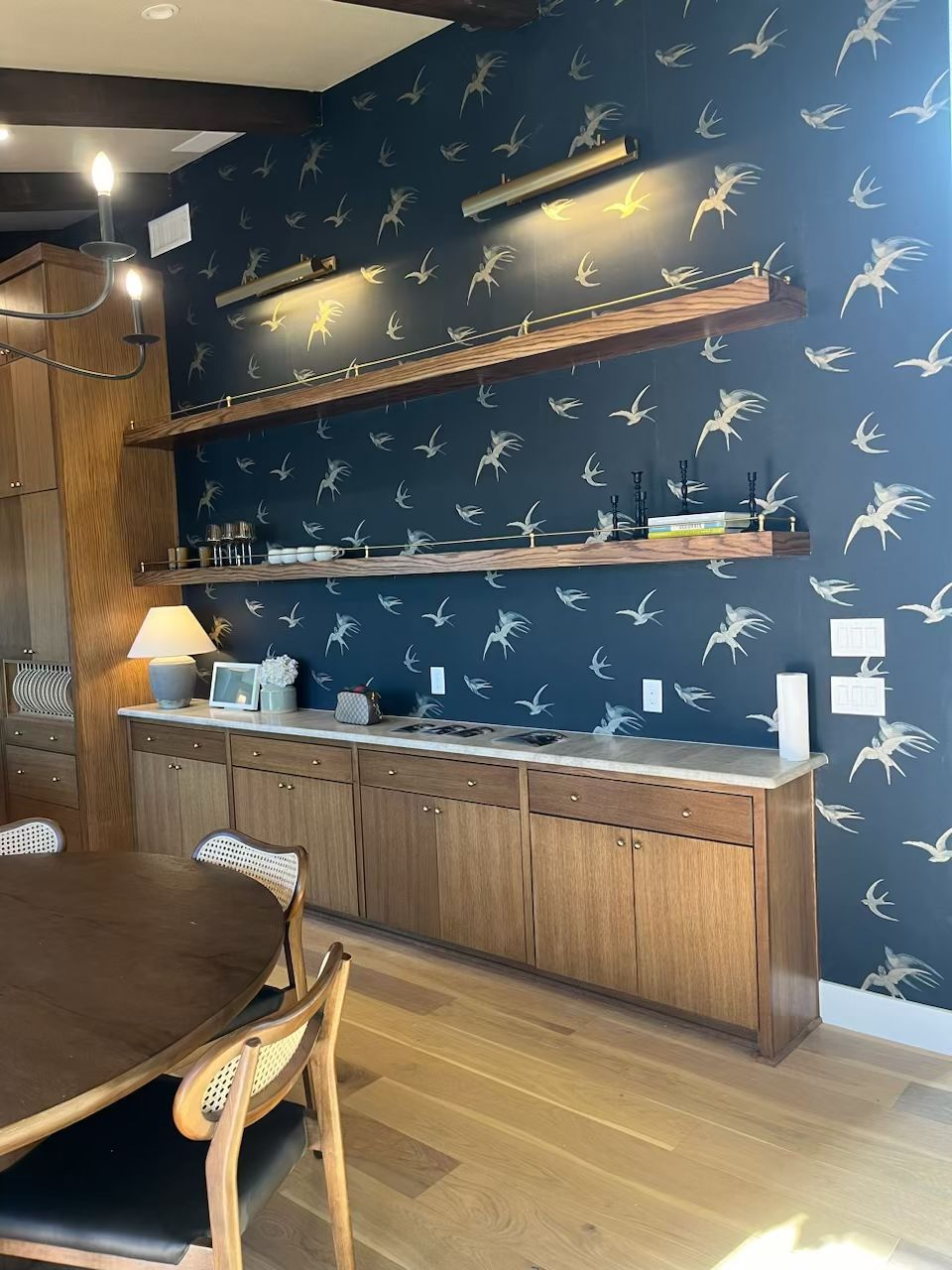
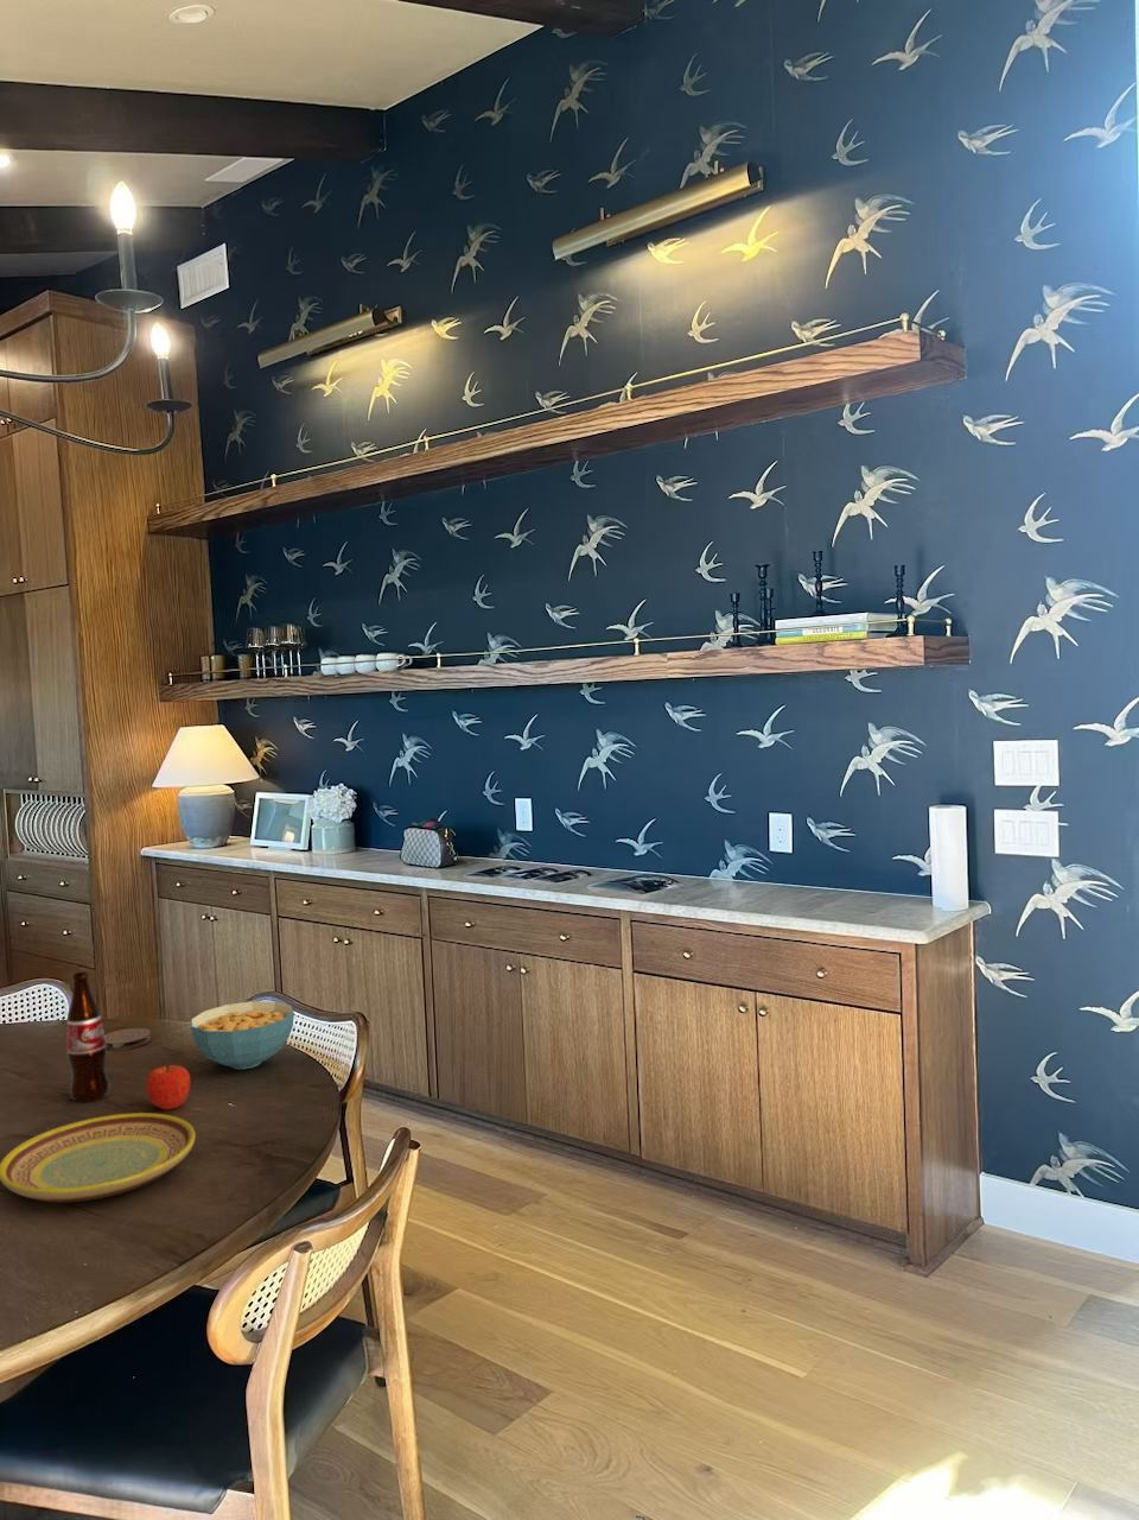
+ bottle [66,972,111,1103]
+ fruit [145,1064,191,1112]
+ plate [0,1112,197,1203]
+ cereal bowl [190,999,296,1070]
+ coaster [104,1027,152,1051]
